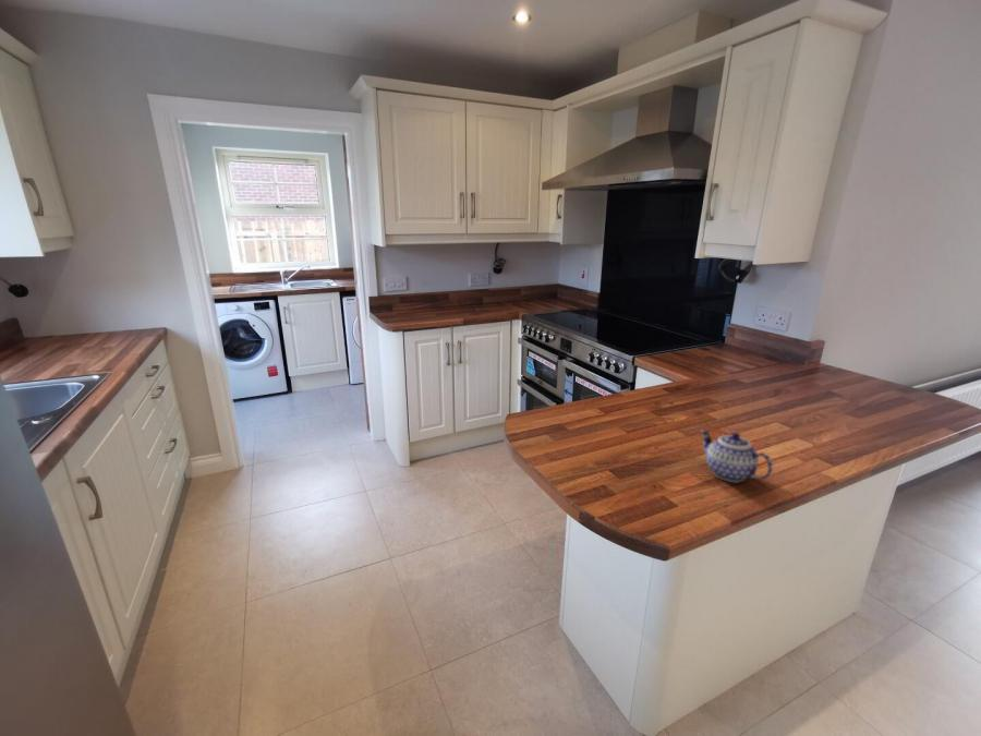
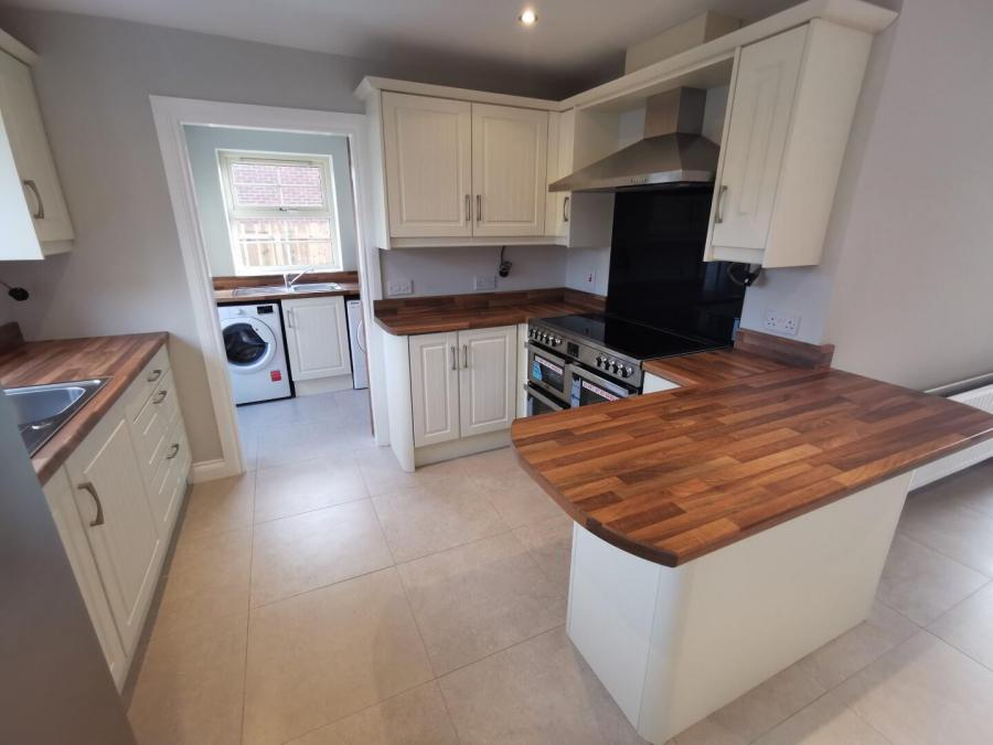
- teapot [700,430,774,483]
